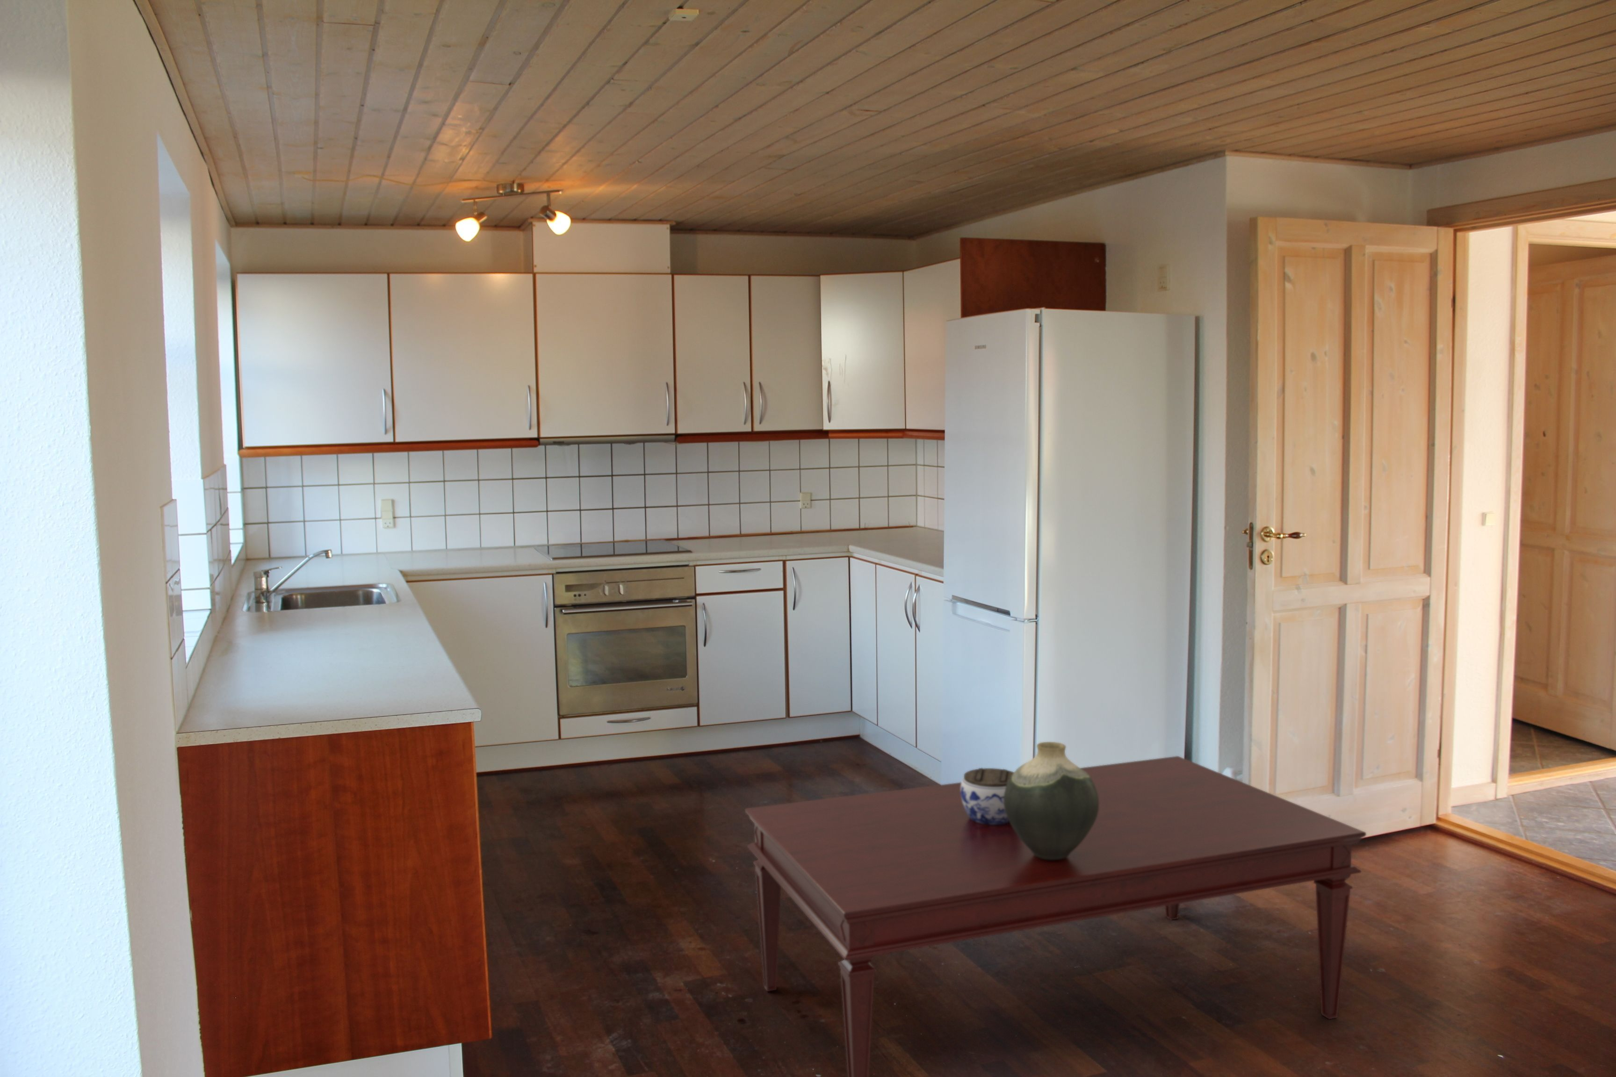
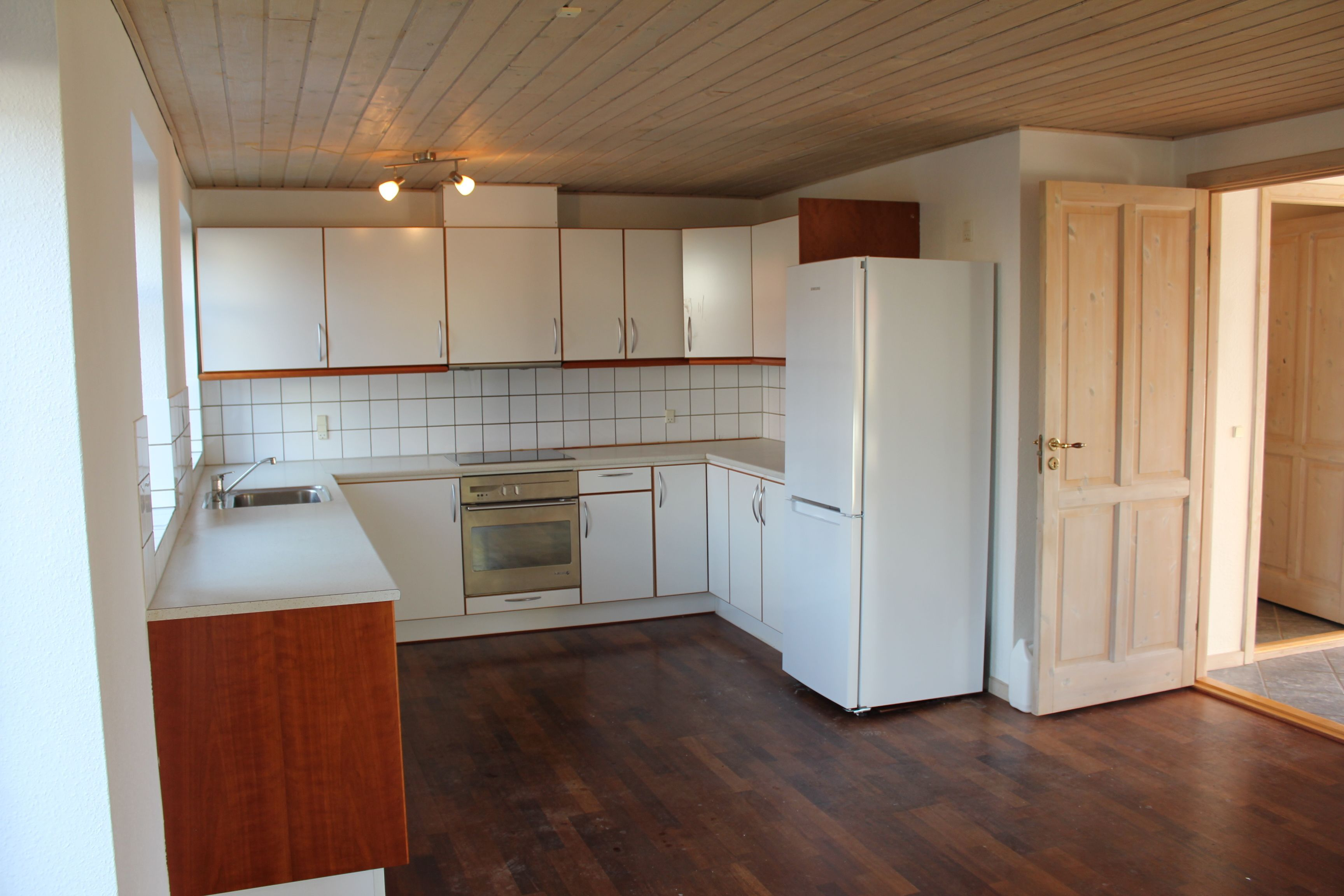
- vase [1004,742,1099,861]
- coffee table [744,755,1367,1077]
- jar [961,768,1014,825]
